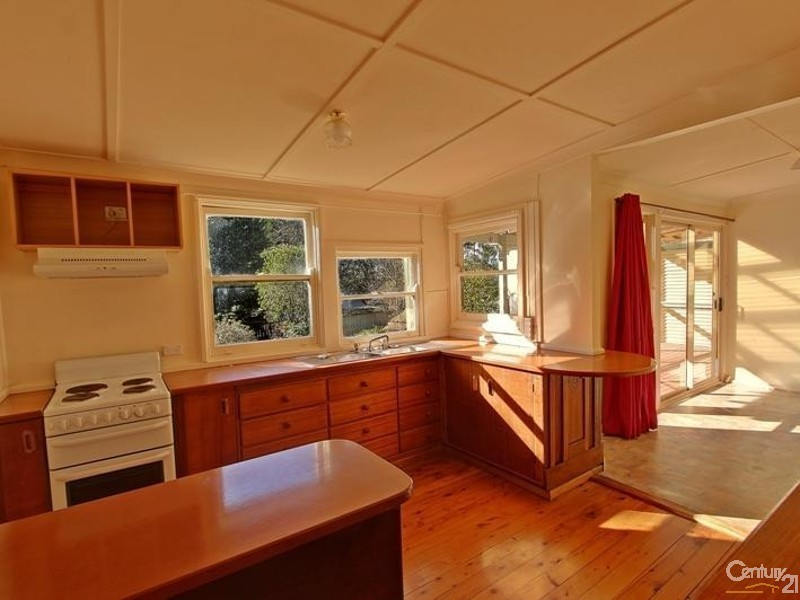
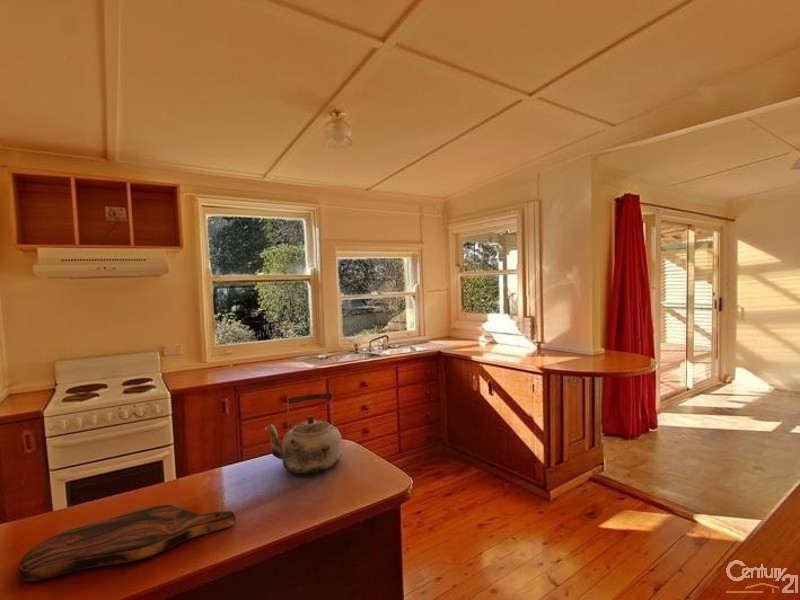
+ cutting board [17,503,237,582]
+ kettle [264,390,343,475]
